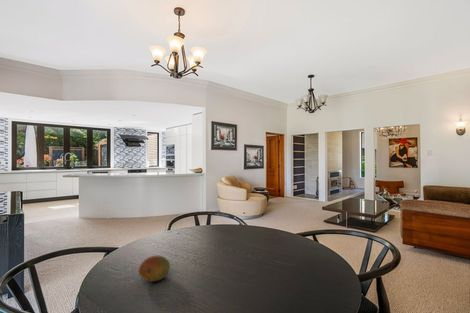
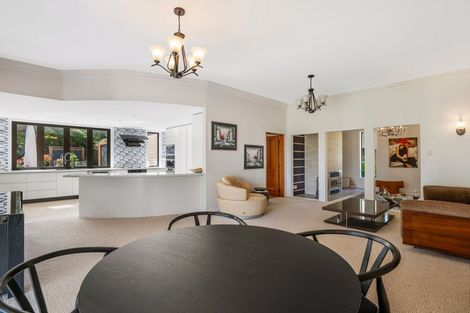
- fruit [138,255,171,283]
